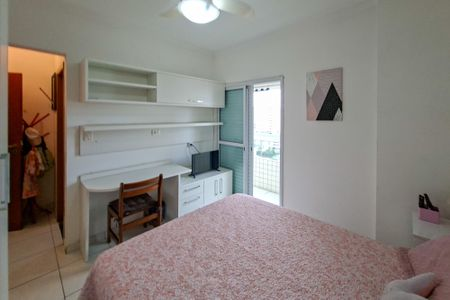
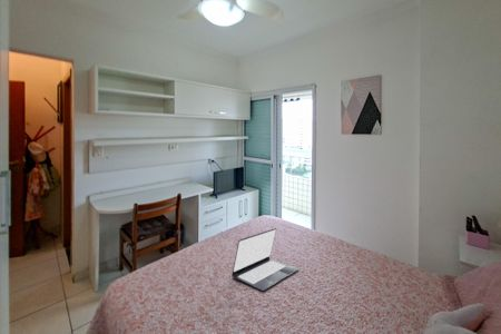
+ laptop [230,227,299,292]
